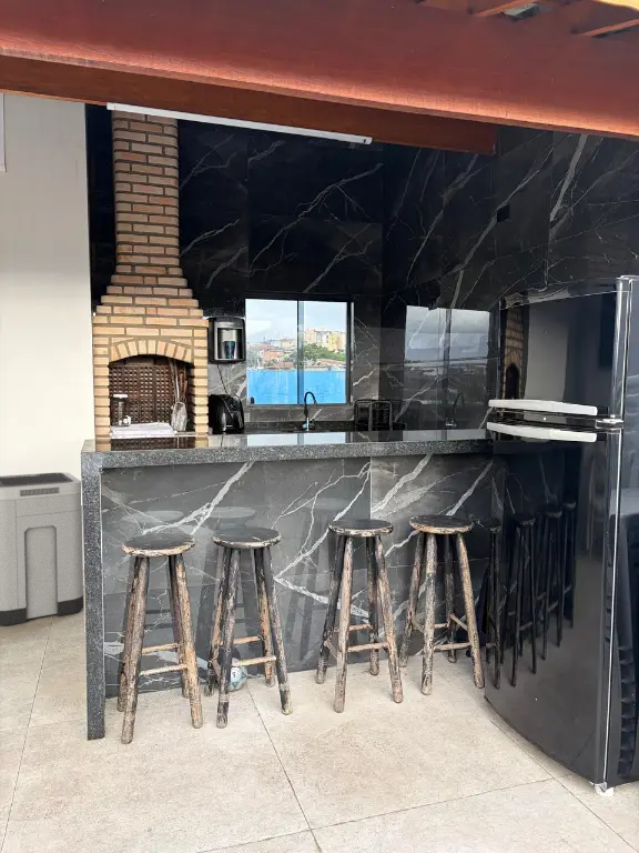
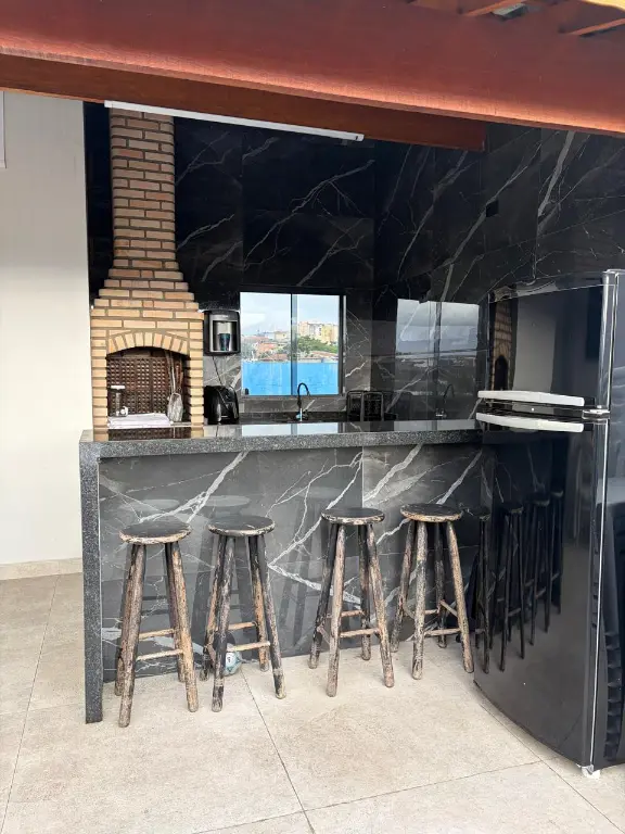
- trash can [0,471,84,626]
